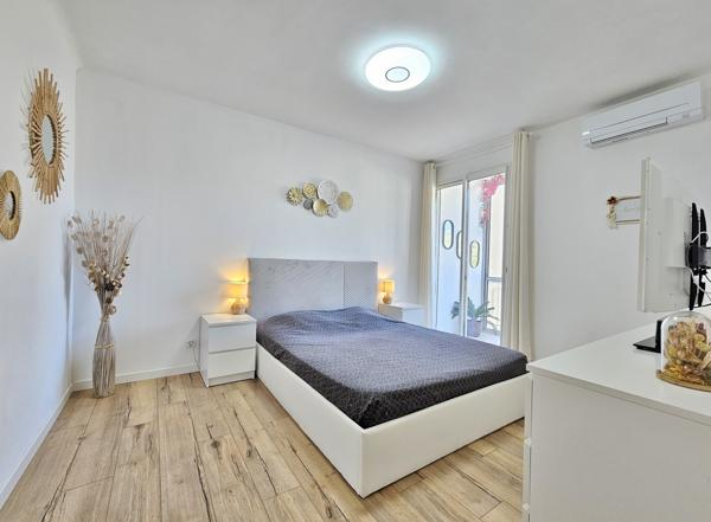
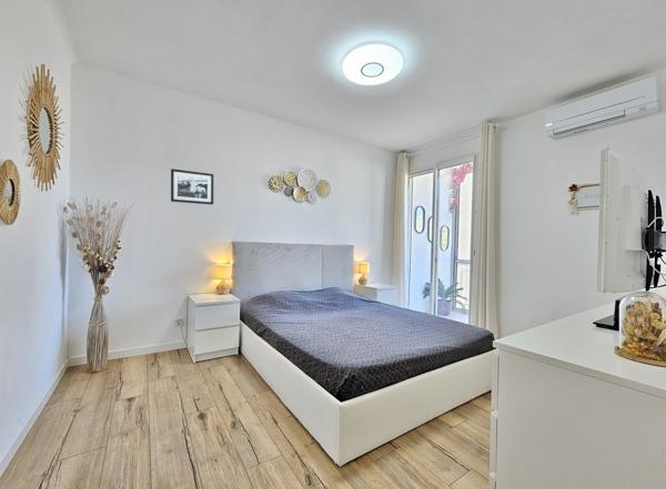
+ picture frame [170,167,214,205]
